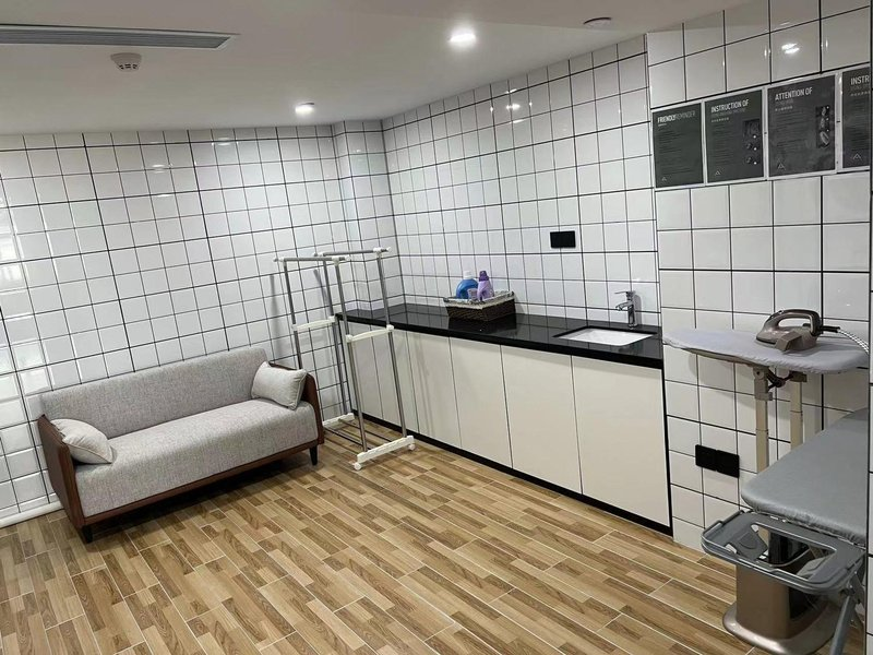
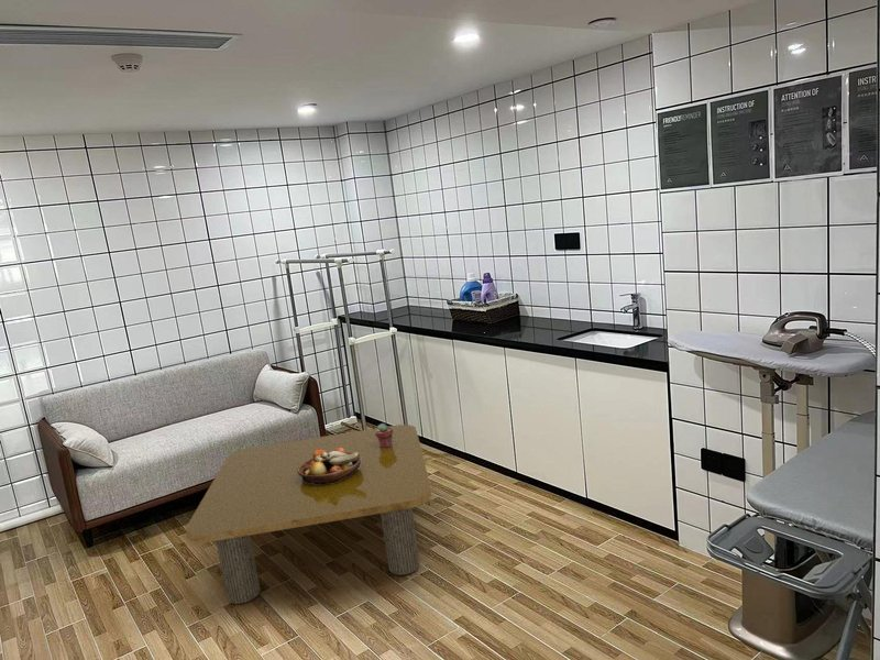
+ fruit bowl [297,448,361,484]
+ coffee table [185,424,432,605]
+ potted succulent [375,422,393,448]
